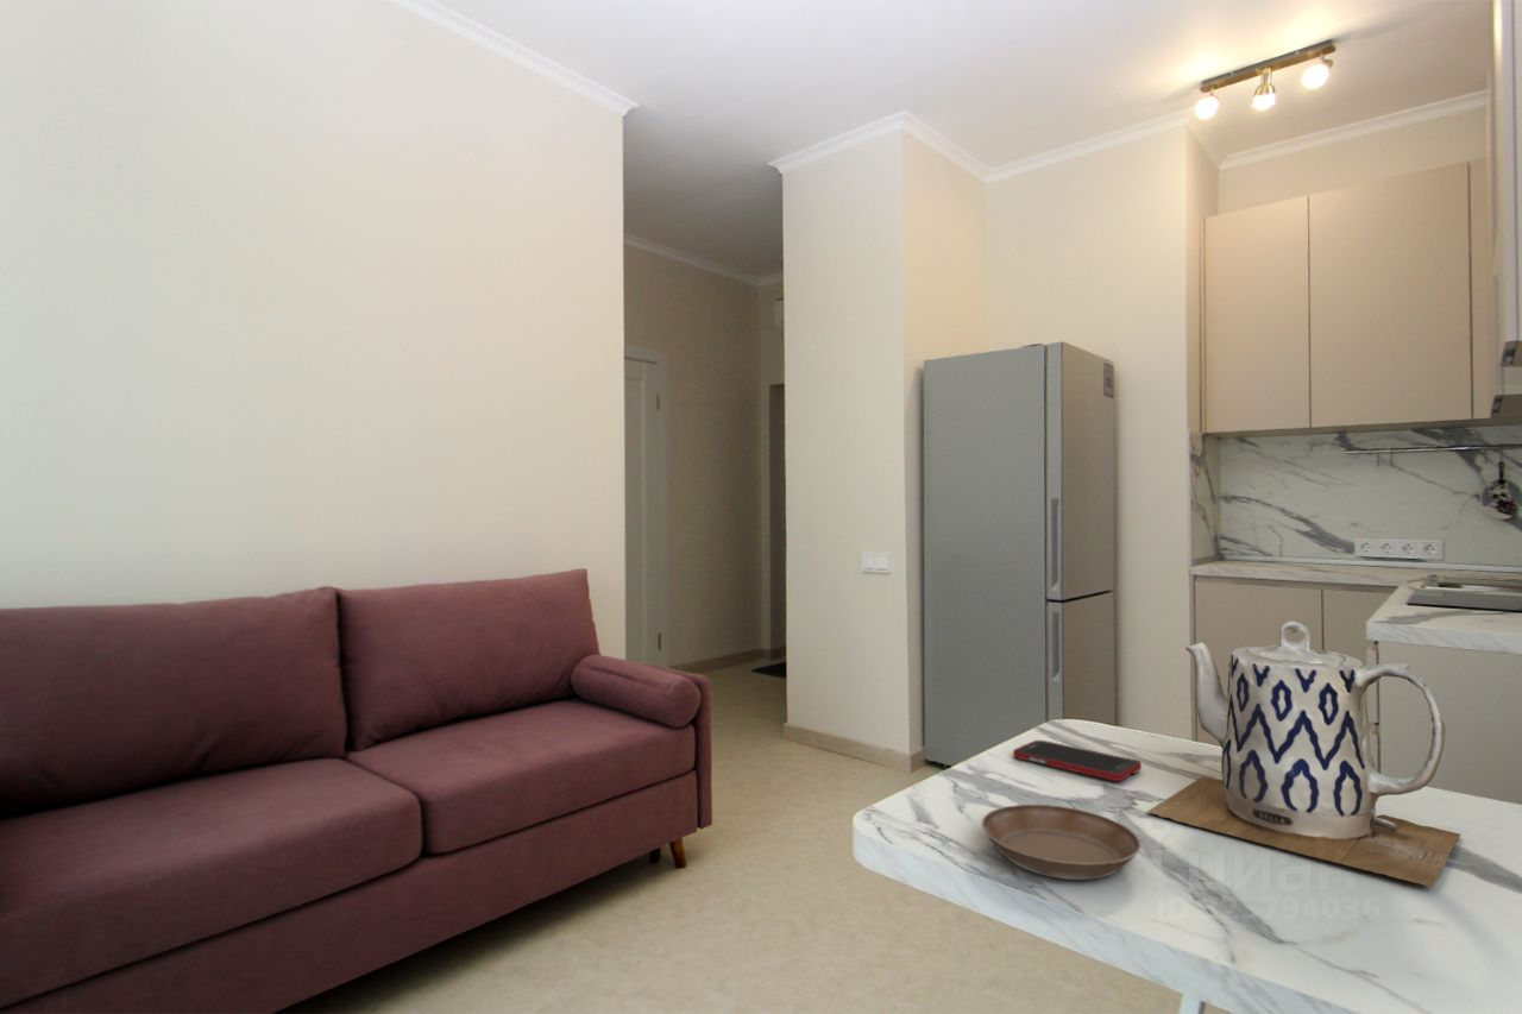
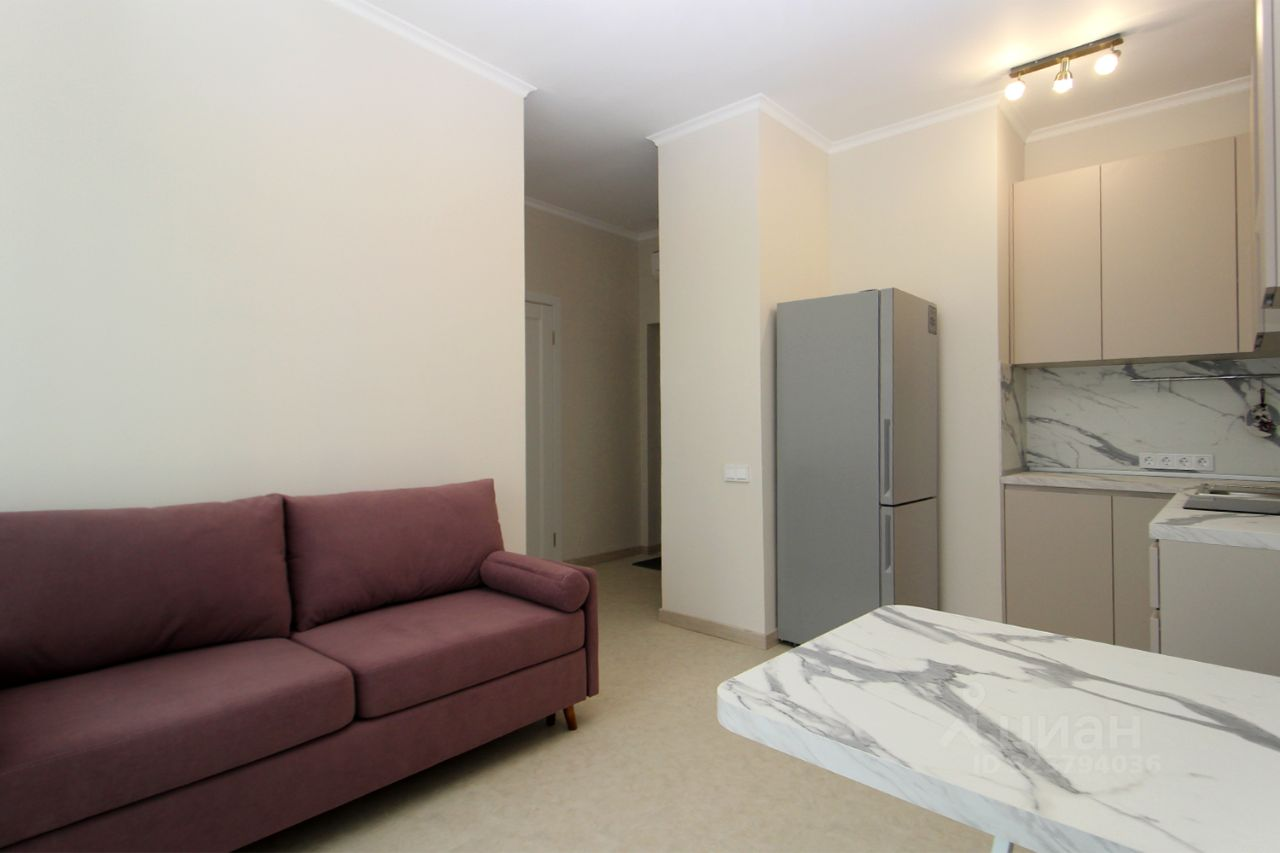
- teapot [1145,619,1463,888]
- cell phone [1012,739,1143,782]
- saucer [981,804,1142,881]
